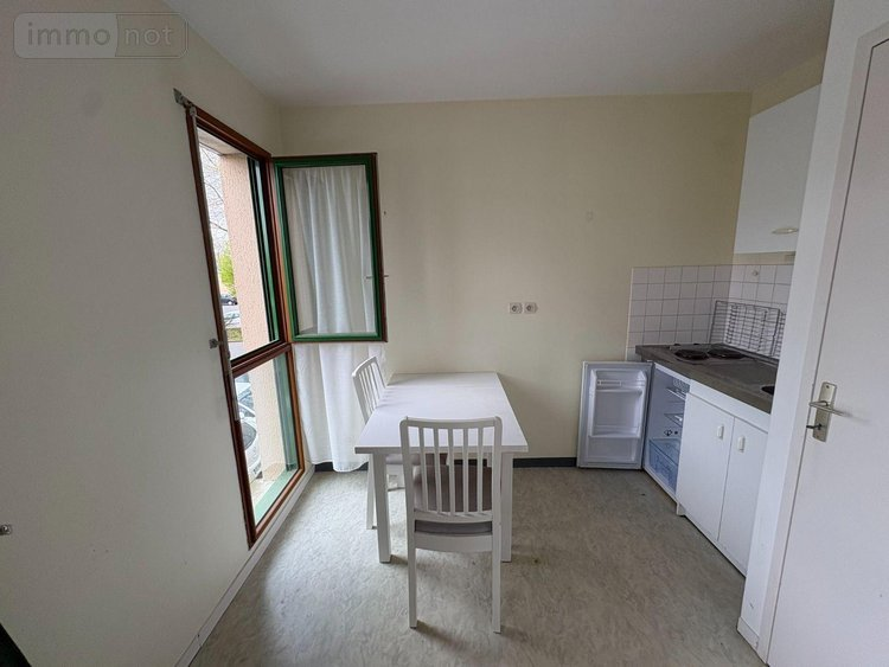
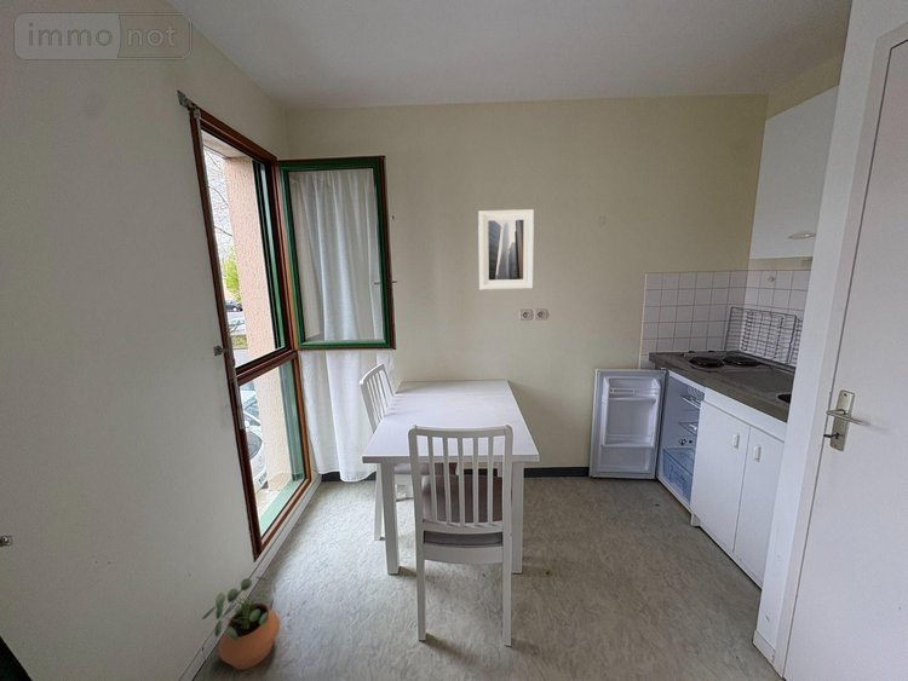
+ potted plant [201,576,281,671]
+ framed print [477,208,535,290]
